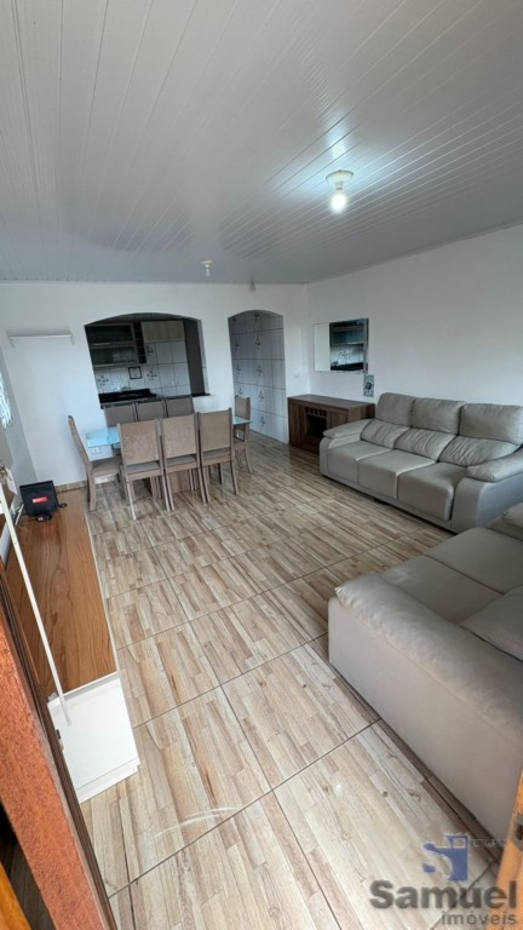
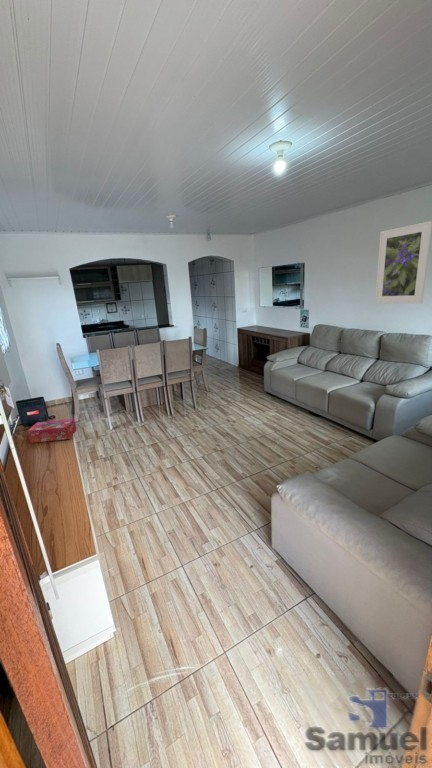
+ tissue box [26,418,78,444]
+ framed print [374,220,432,304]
